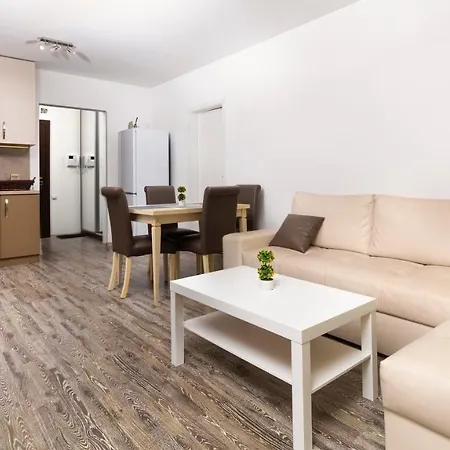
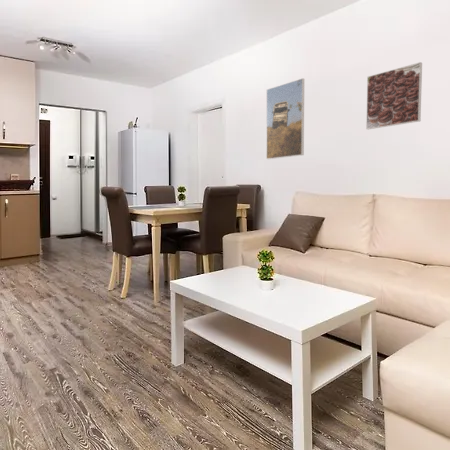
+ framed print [365,61,423,130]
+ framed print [265,77,305,160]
